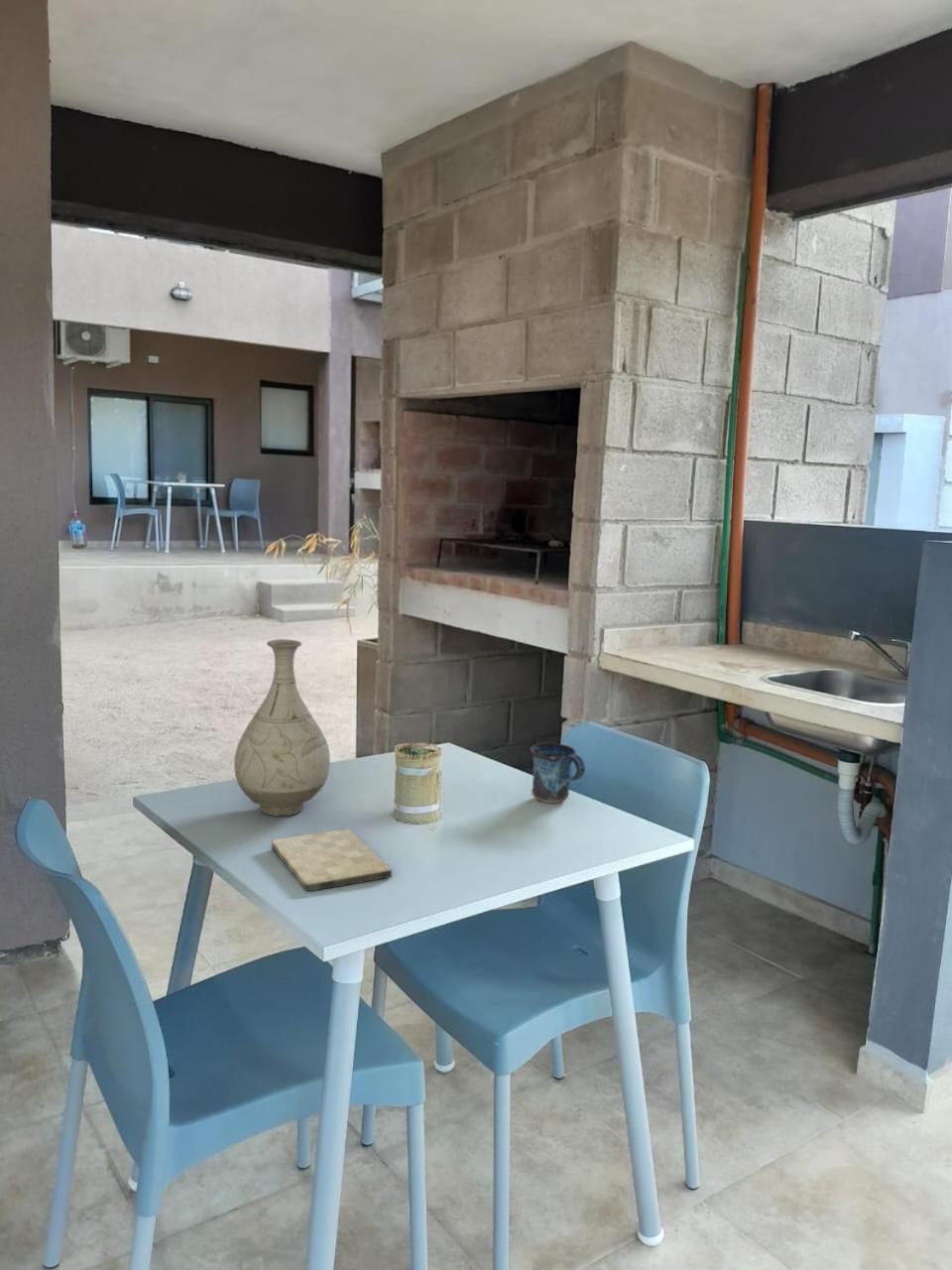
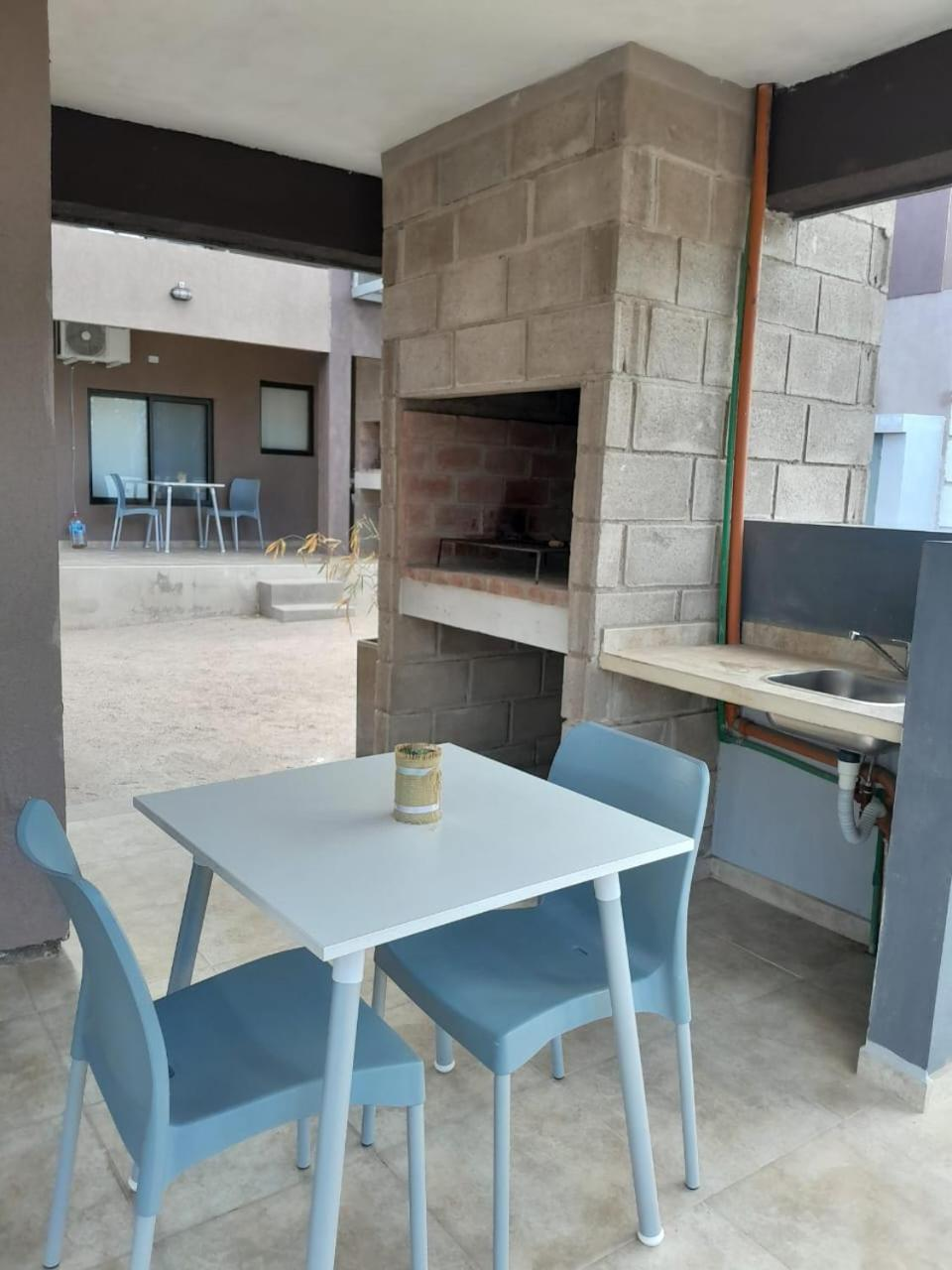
- mug [530,742,586,804]
- vase [233,638,331,818]
- cutting board [271,827,393,892]
